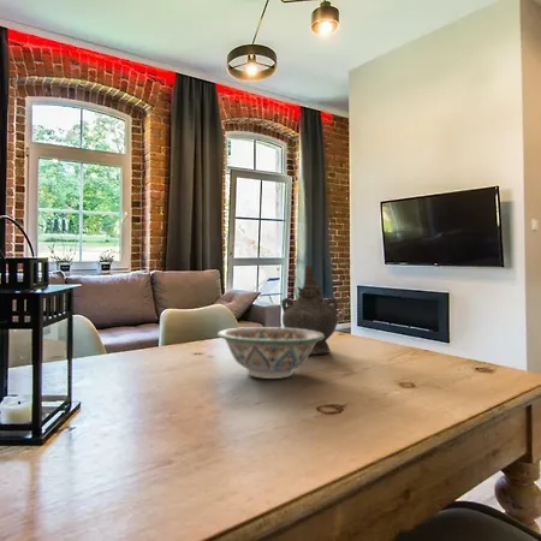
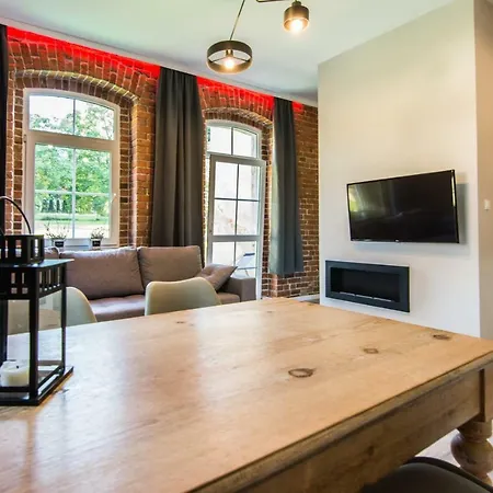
- decorative bowl [216,326,325,380]
- ceremonial vessel [280,264,340,356]
